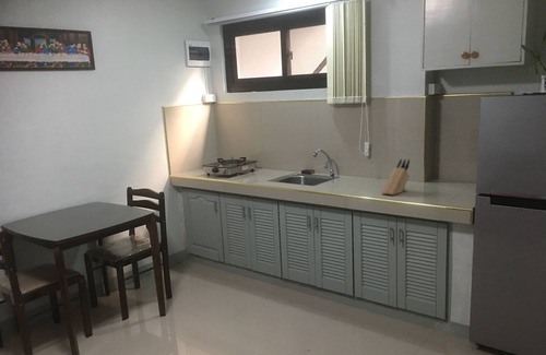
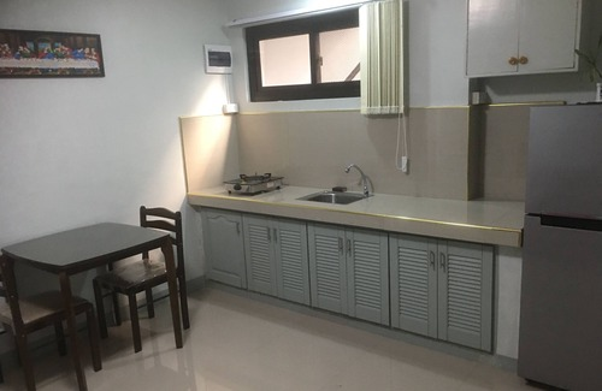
- knife block [380,158,411,196]
